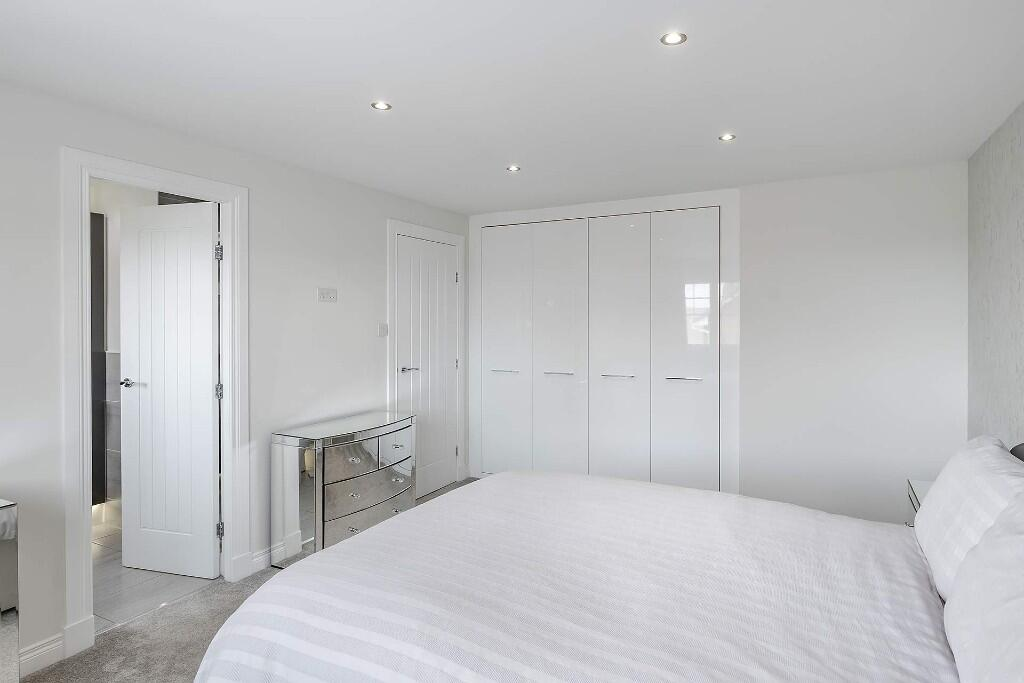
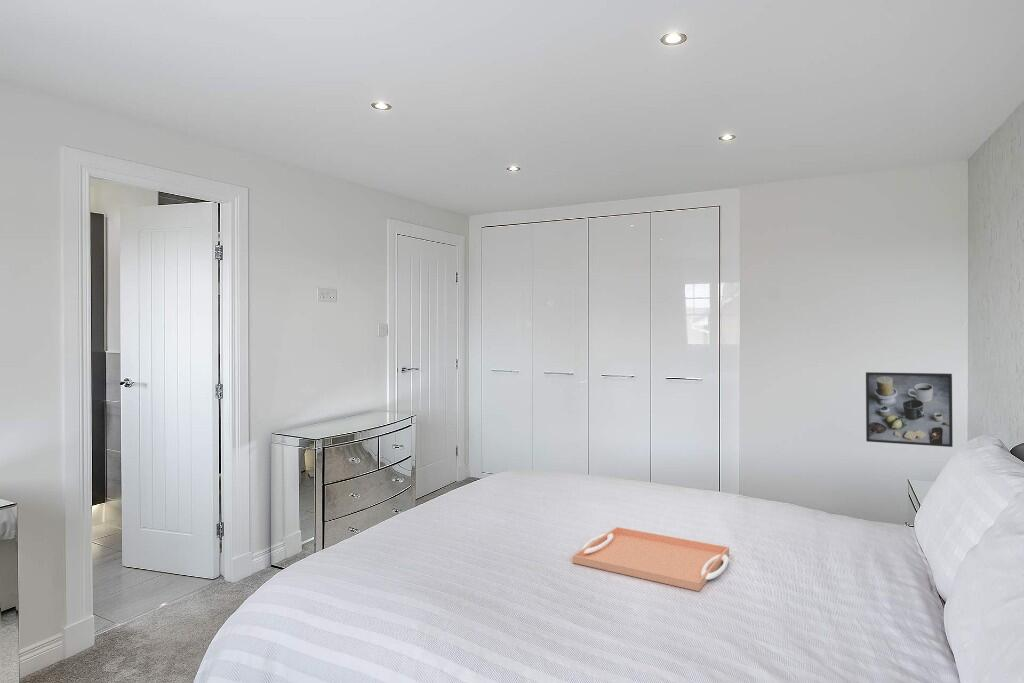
+ serving tray [572,526,730,592]
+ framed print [865,371,954,448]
